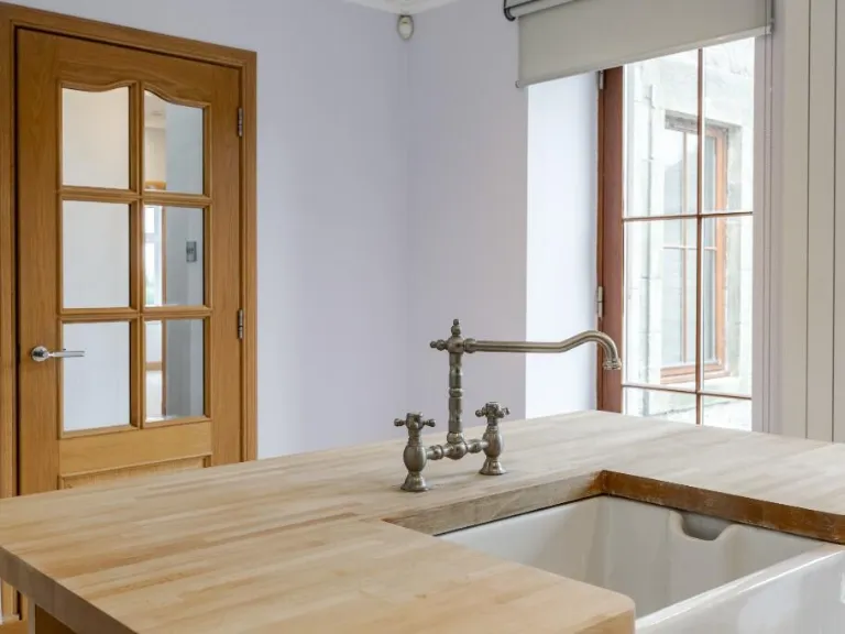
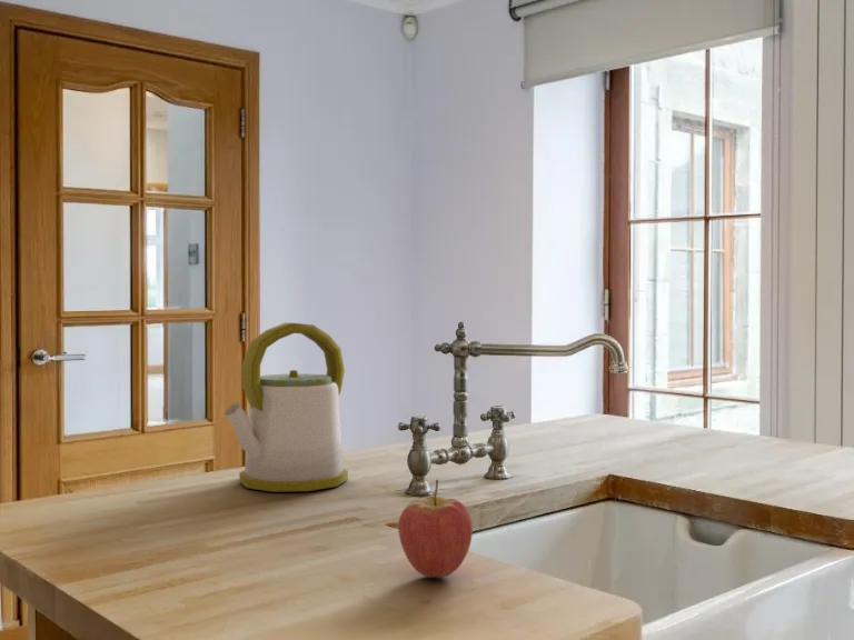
+ fruit [397,479,474,579]
+ kettle [224,321,349,493]
